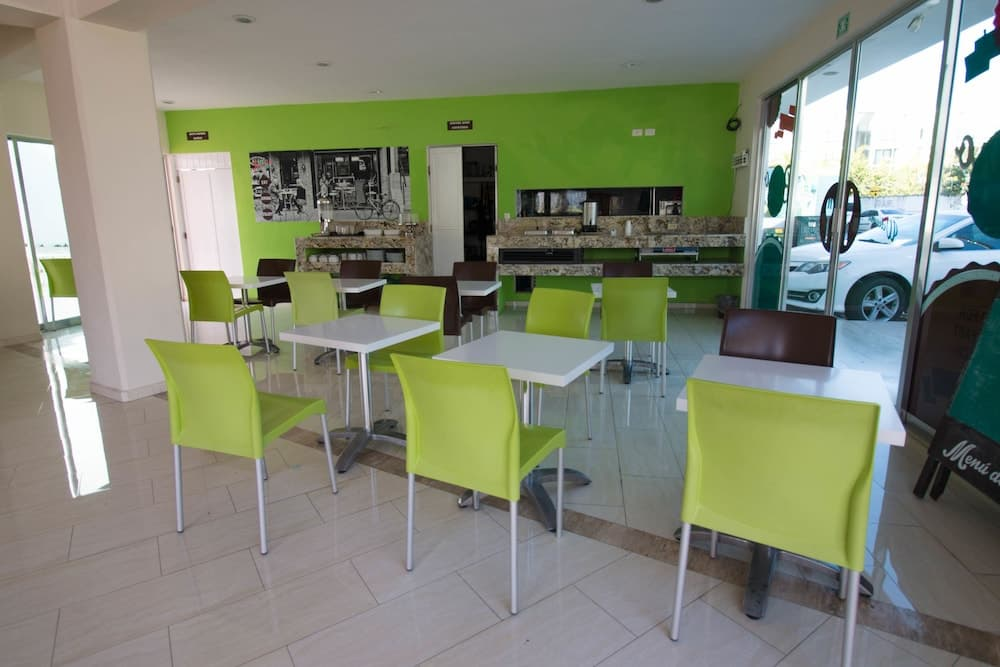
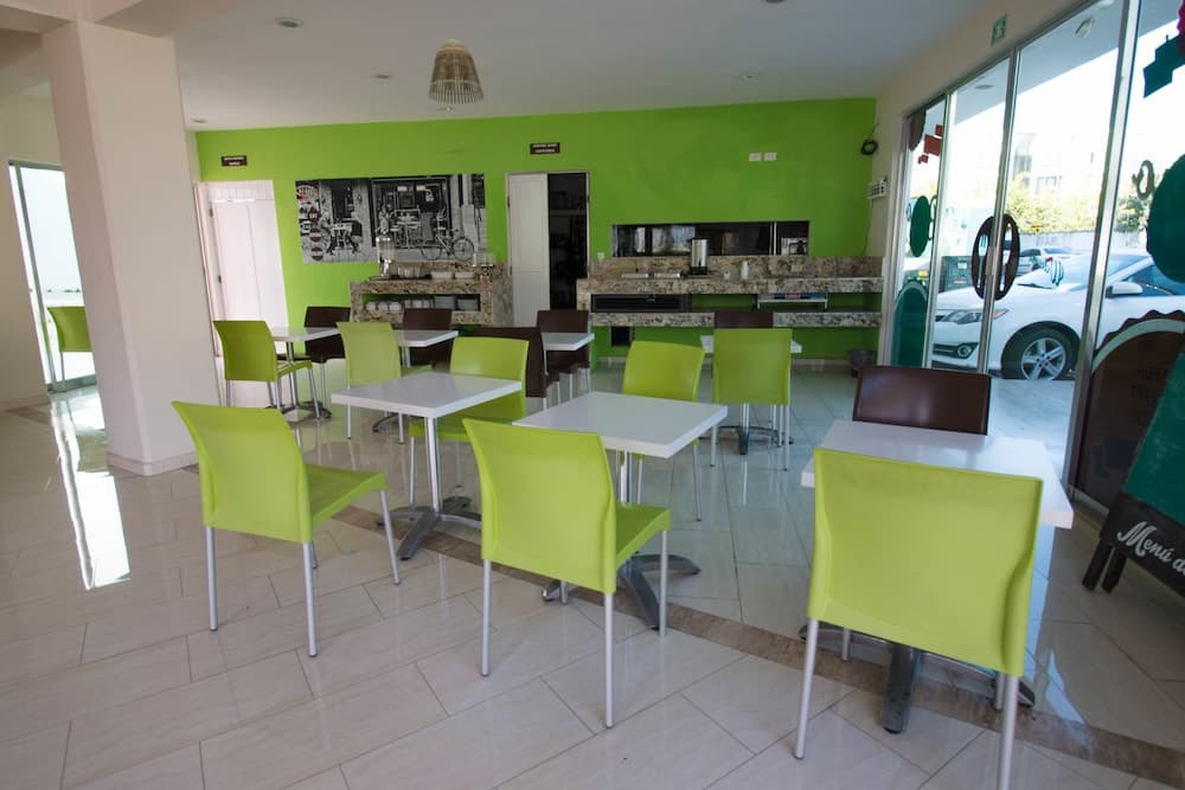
+ lamp shade [427,39,486,105]
